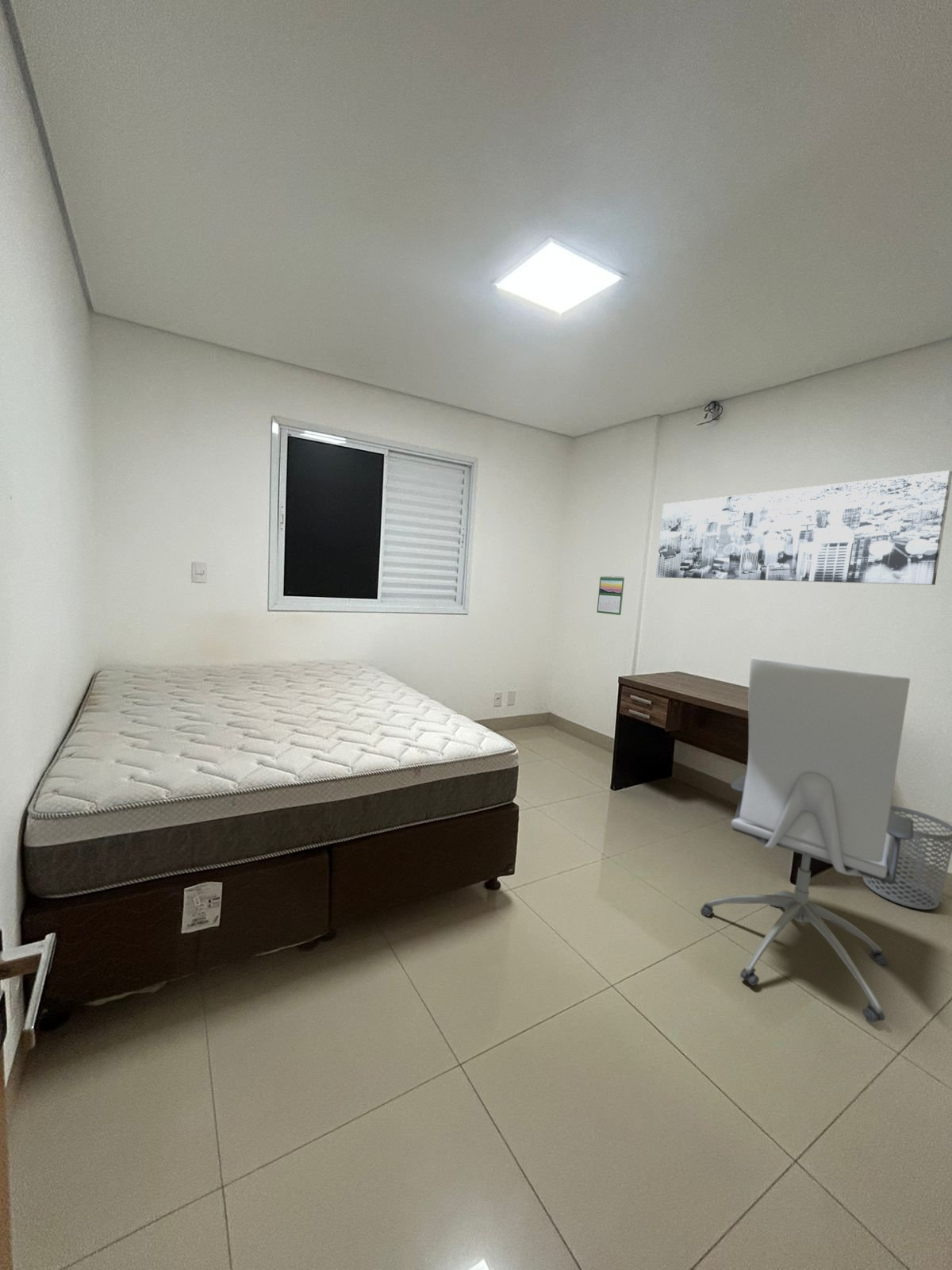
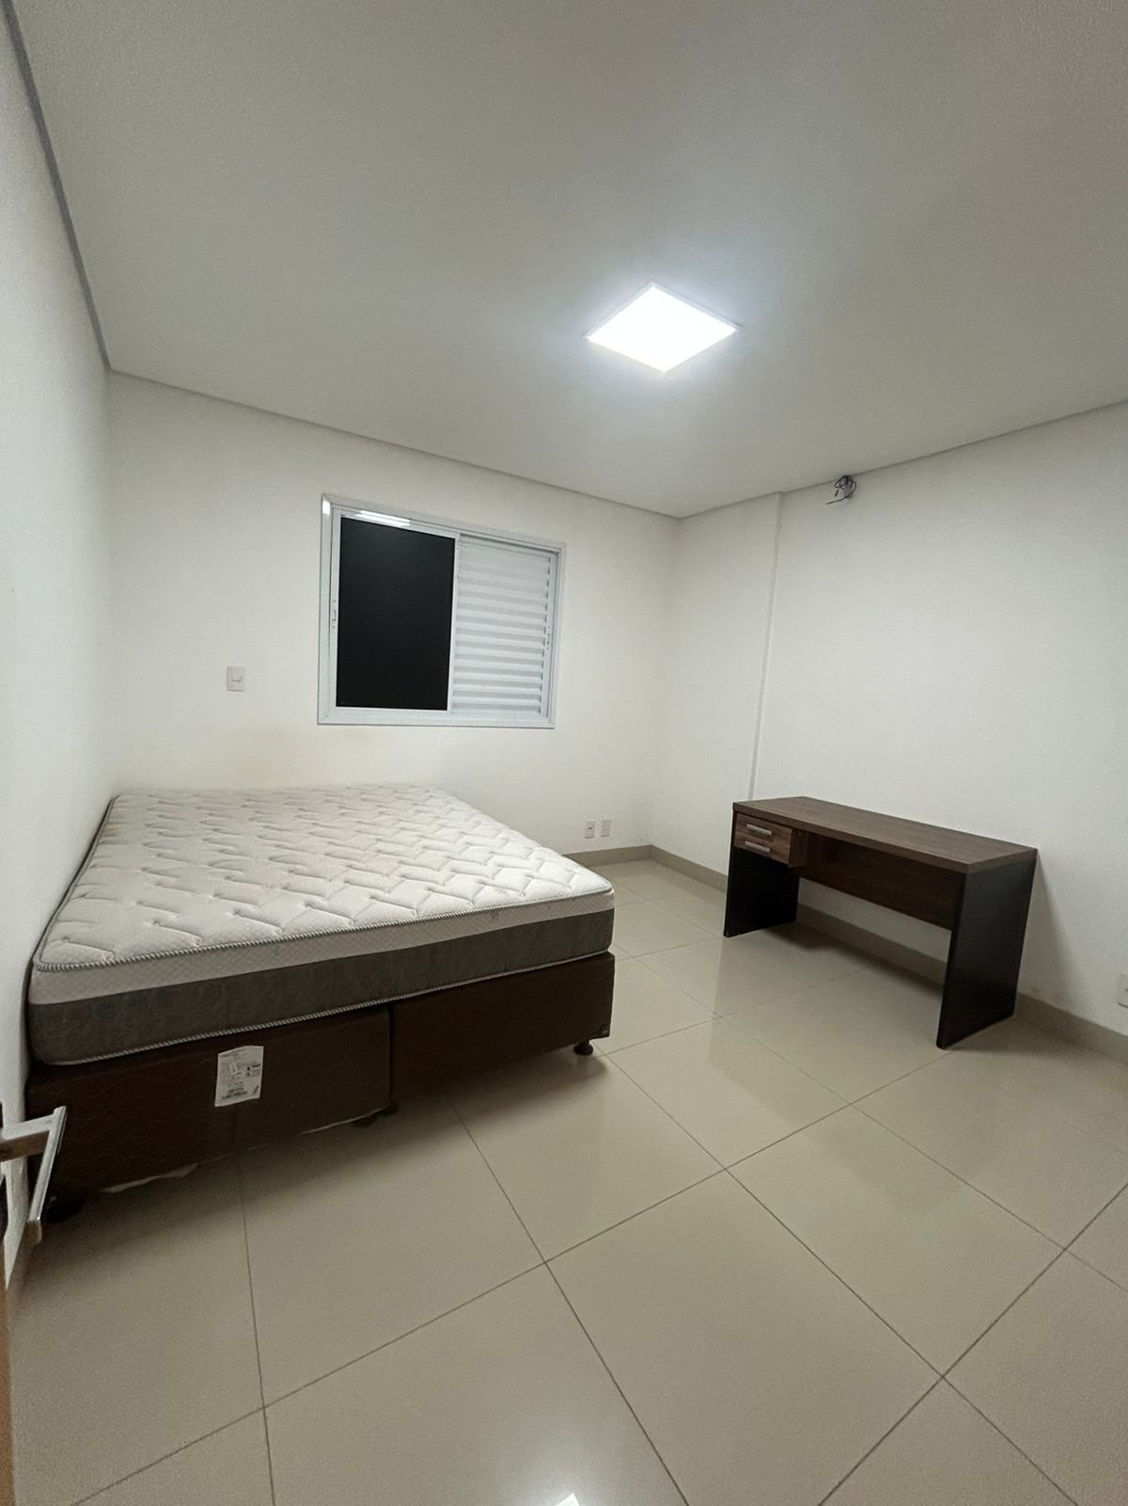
- calendar [596,575,625,616]
- waste bin [862,805,952,910]
- office chair [700,656,914,1023]
- wall art [655,470,952,586]
